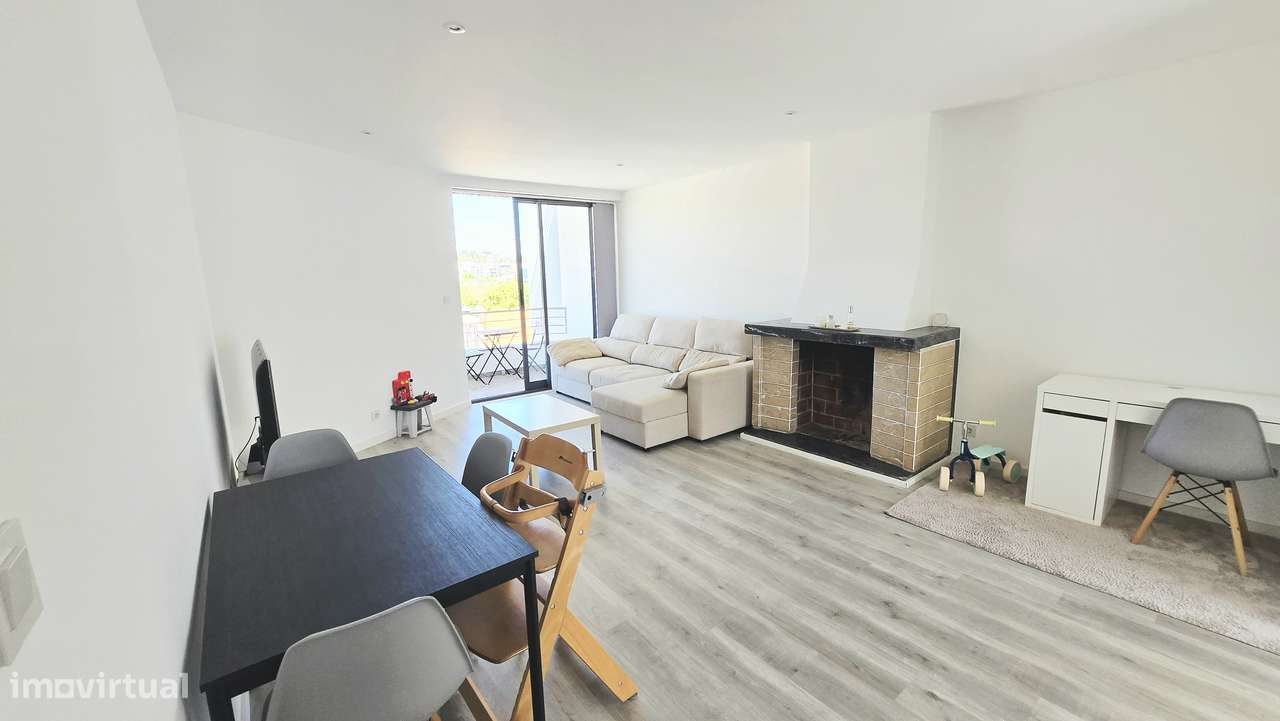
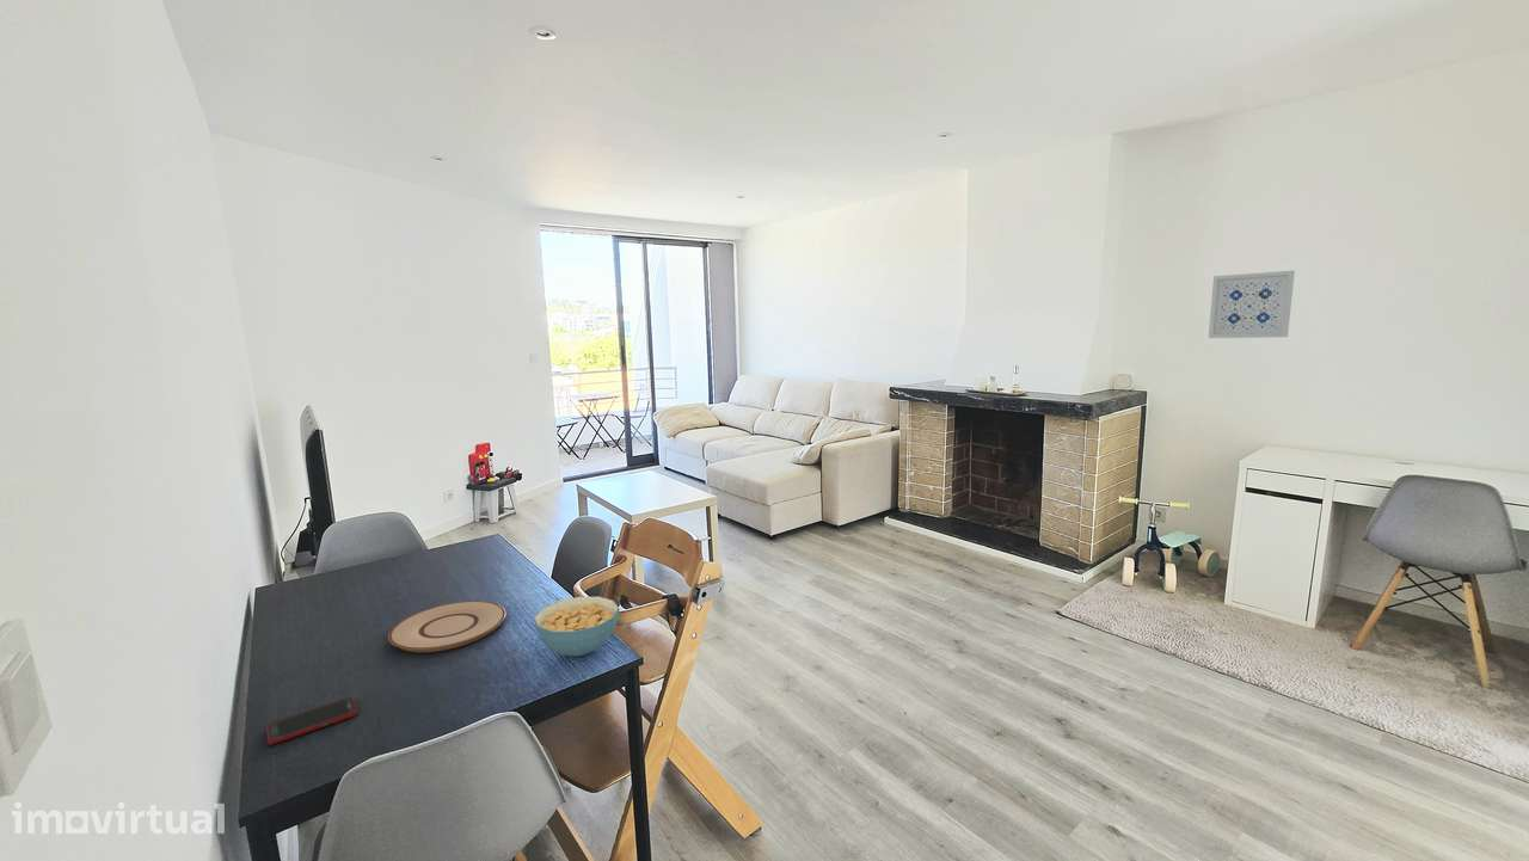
+ plate [387,599,506,653]
+ cereal bowl [533,596,620,658]
+ wall art [1208,270,1296,339]
+ cell phone [265,696,358,746]
